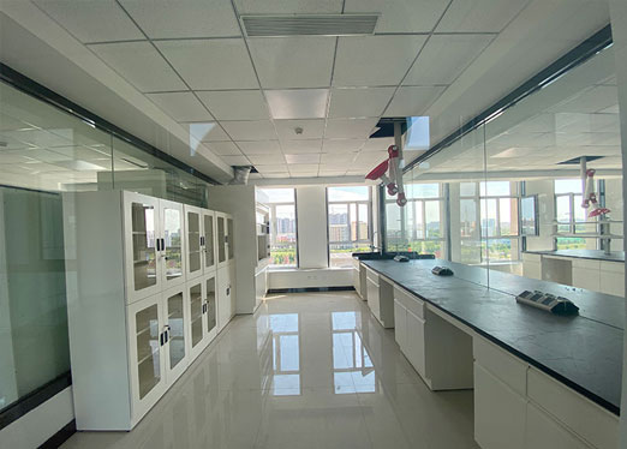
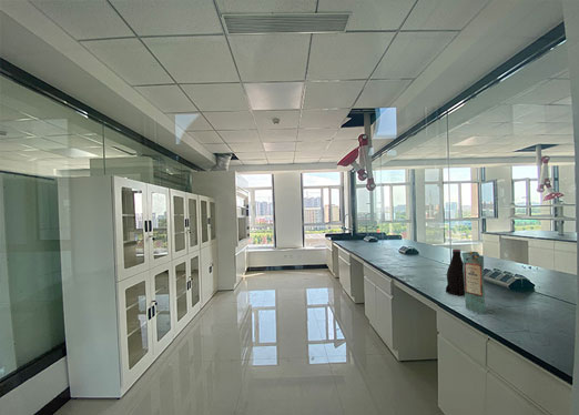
+ bottle [445,249,465,297]
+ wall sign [460,251,487,315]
